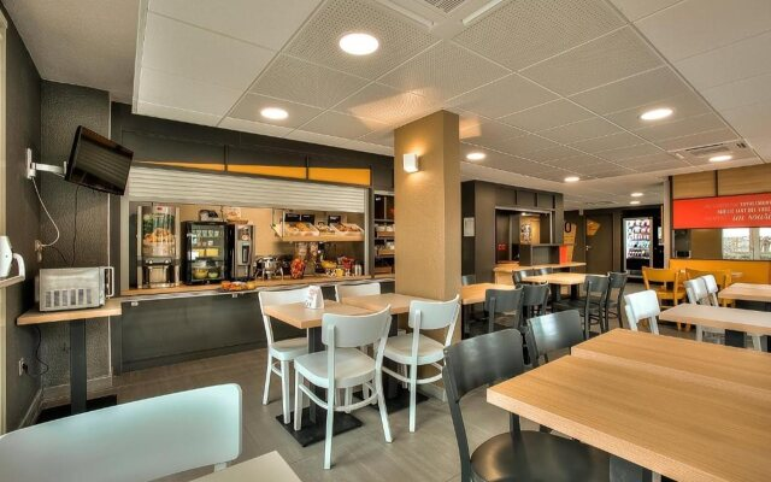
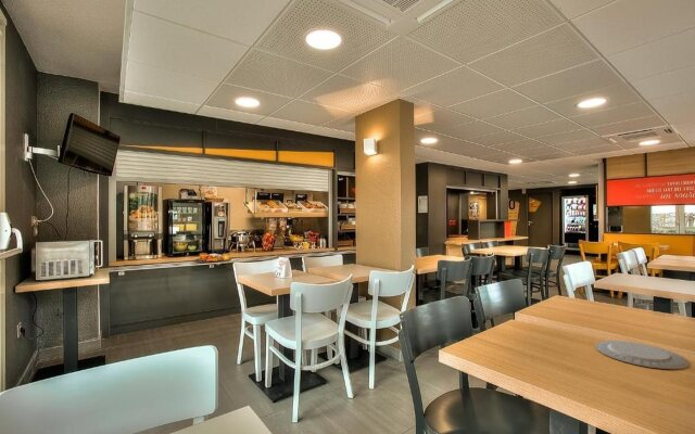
+ chinaware [594,340,691,370]
